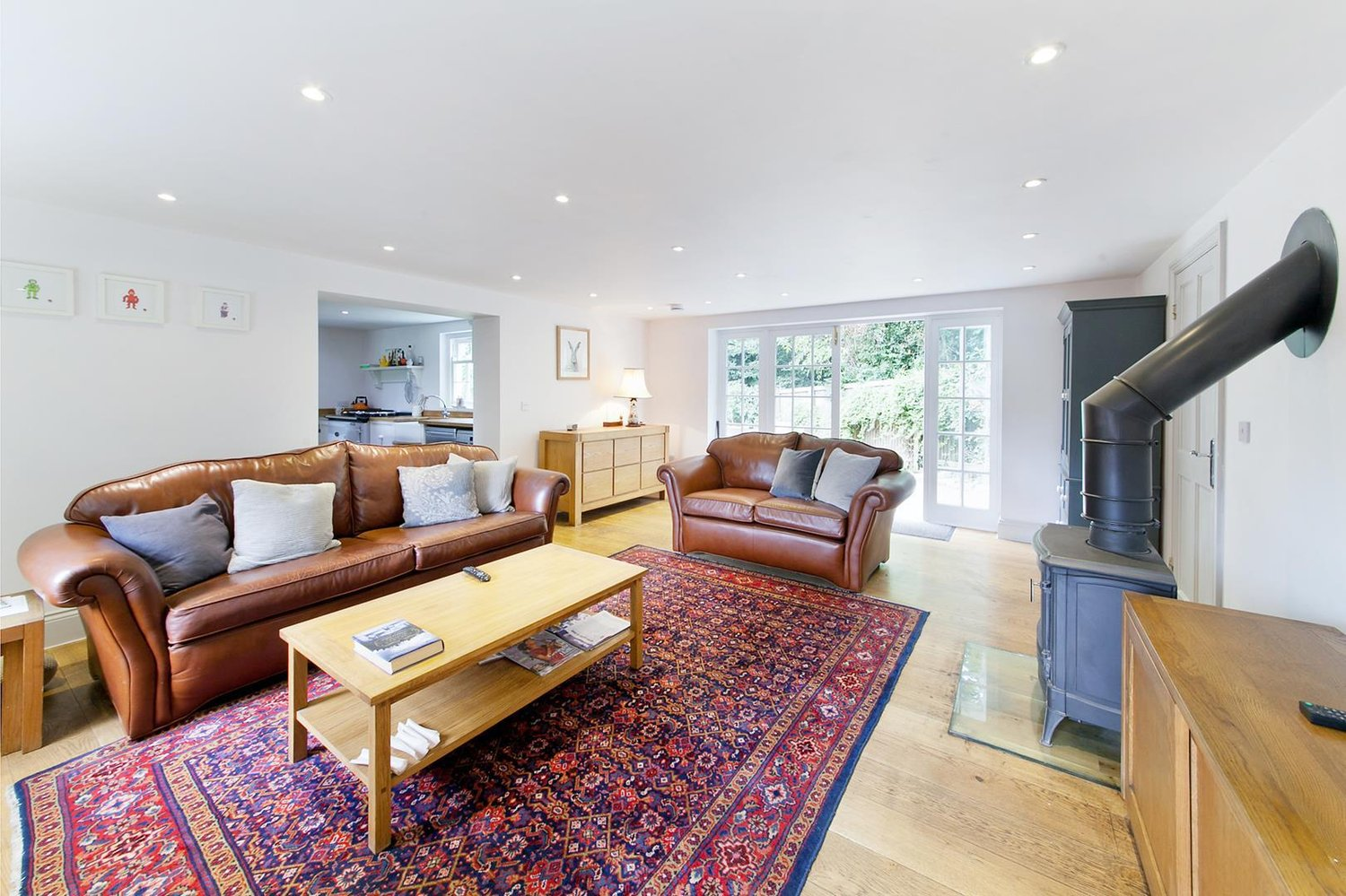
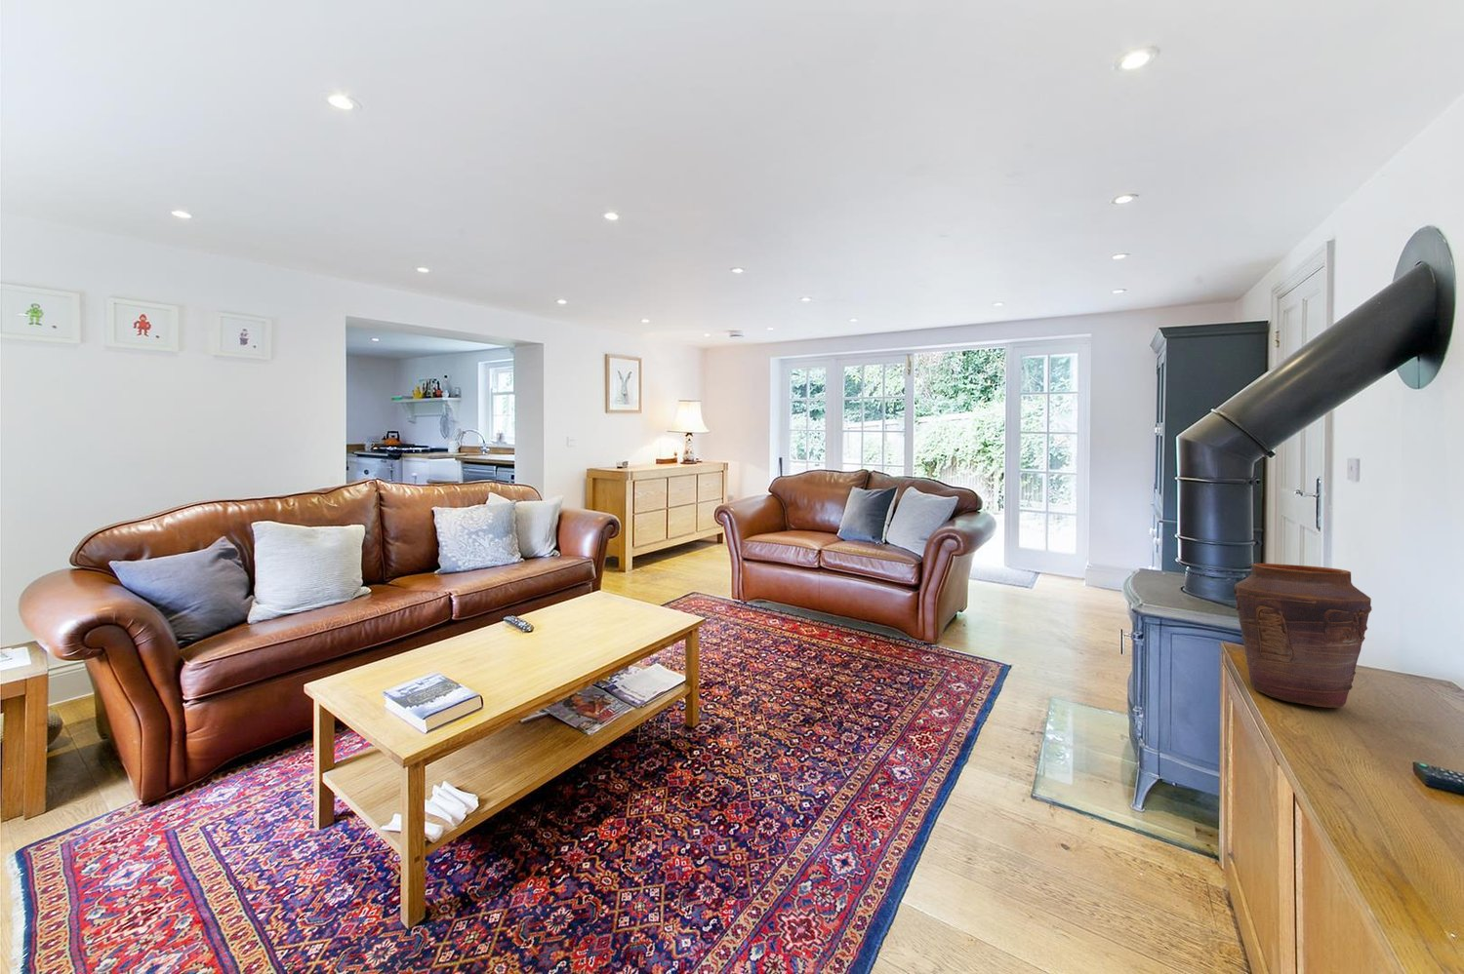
+ vase [1232,563,1373,709]
